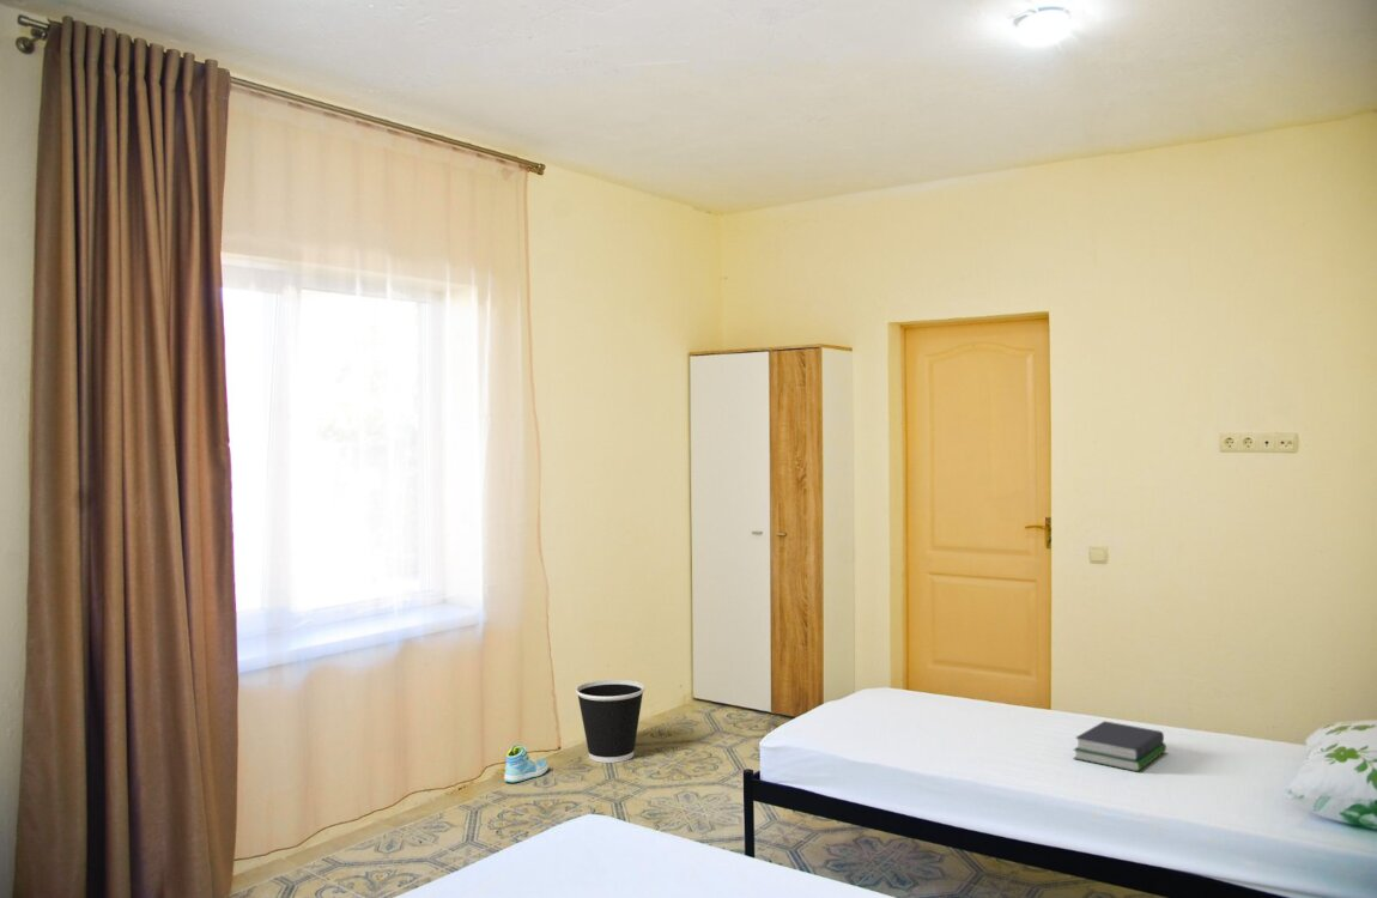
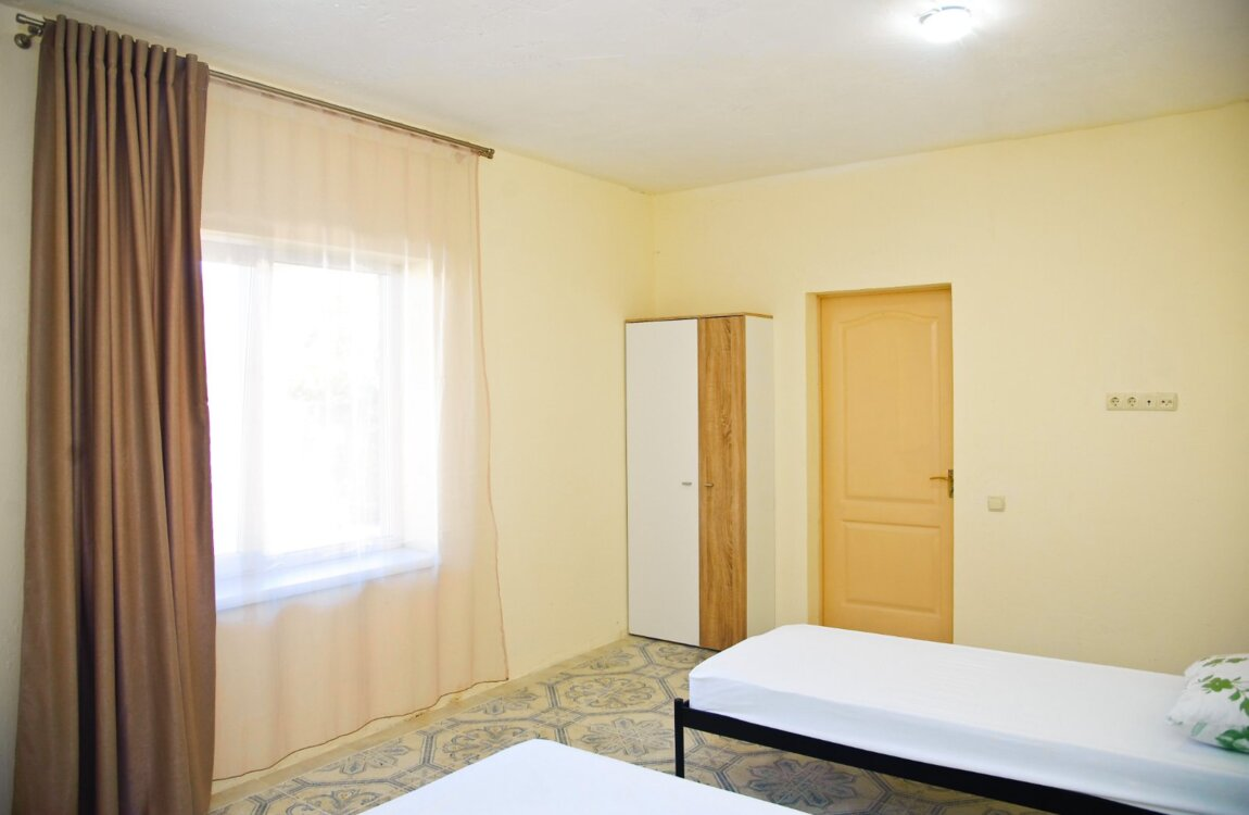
- sneaker [503,744,550,783]
- book [1072,720,1167,772]
- wastebasket [575,679,645,764]
